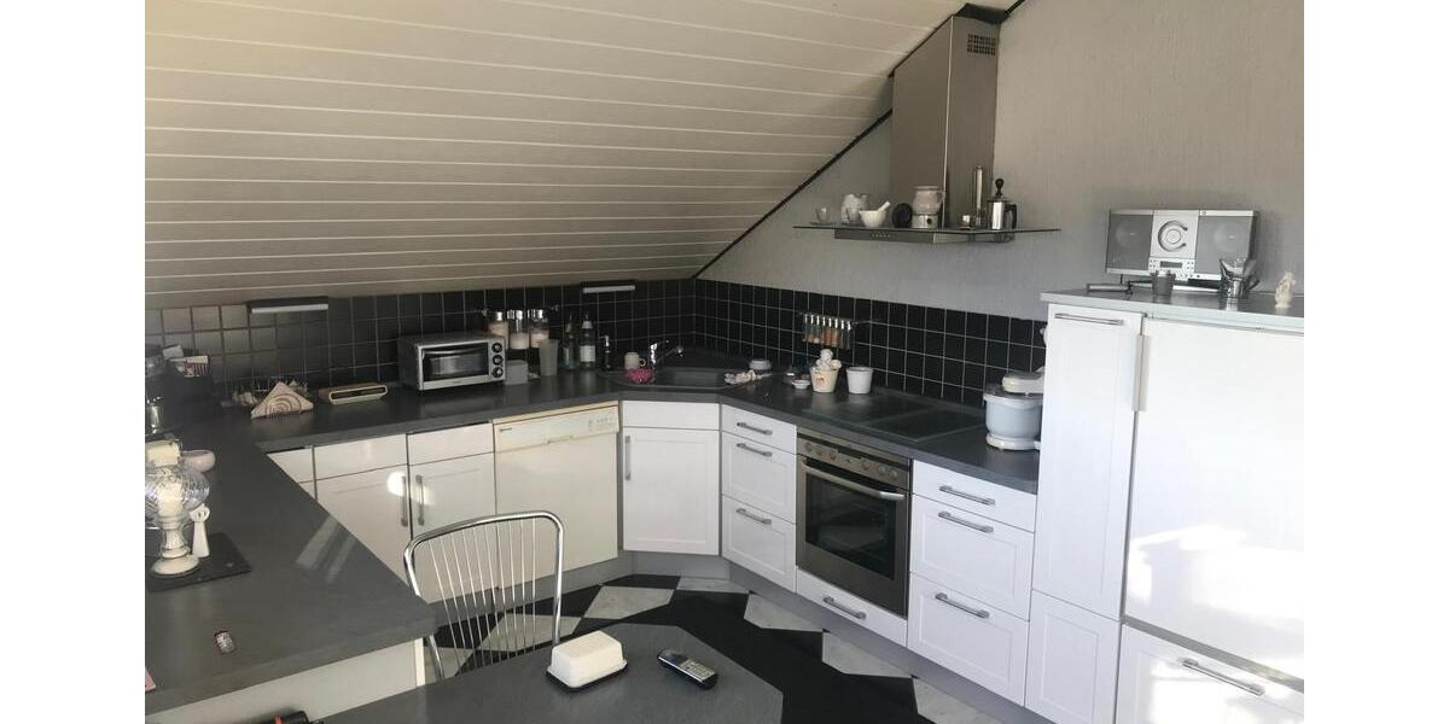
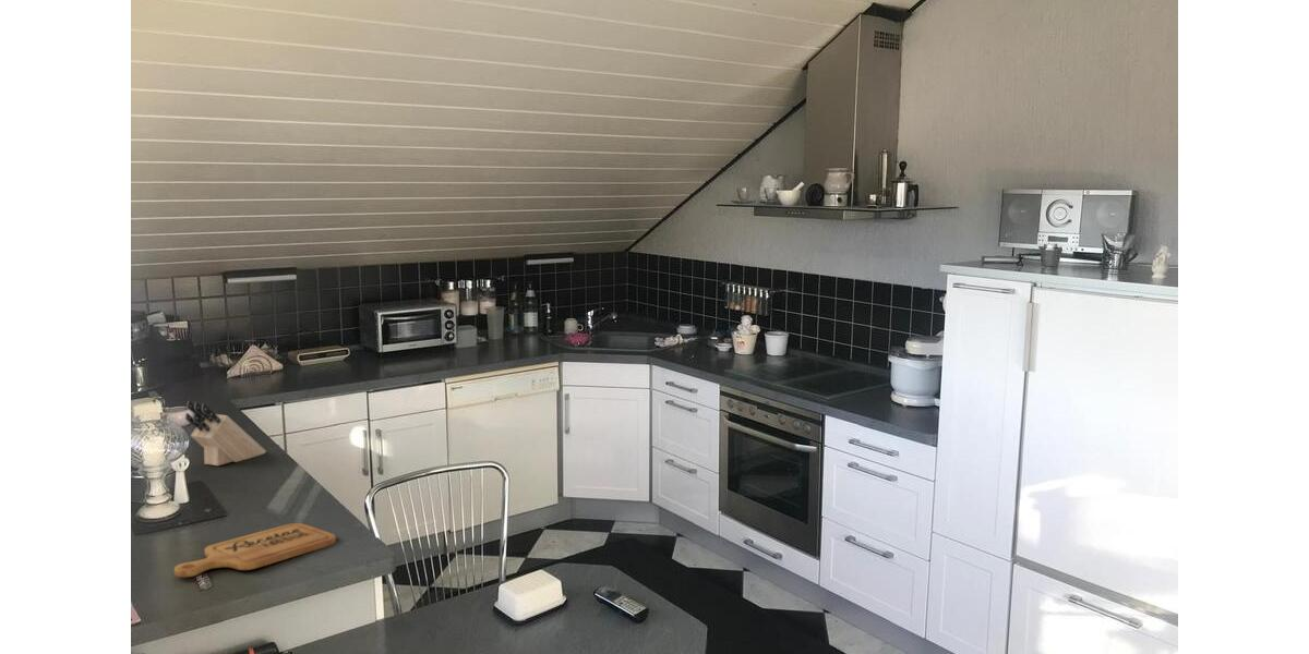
+ knife block [184,400,267,467]
+ cutting board [173,522,337,579]
